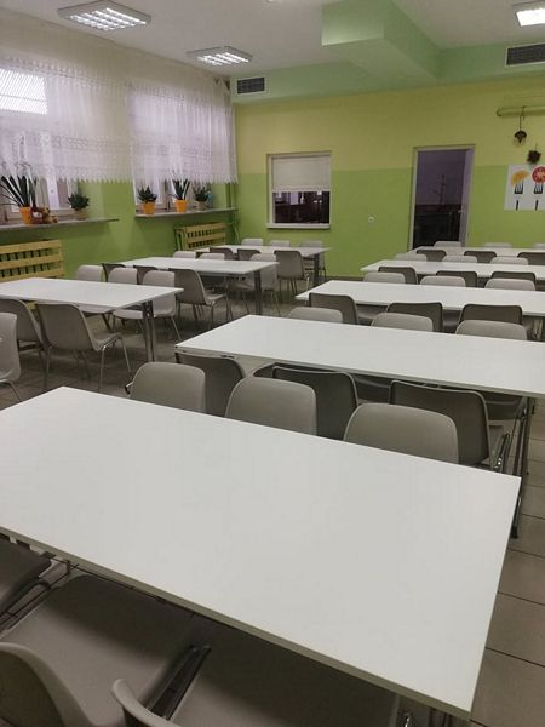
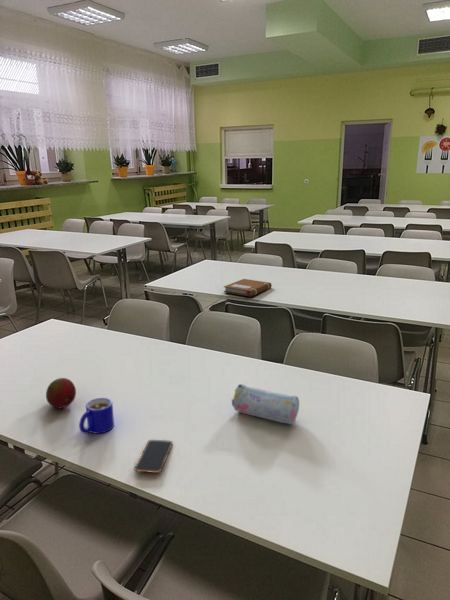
+ smartphone [133,439,174,474]
+ mug [78,397,115,435]
+ notebook [223,278,273,298]
+ pencil case [231,383,300,425]
+ fruit [45,377,77,409]
